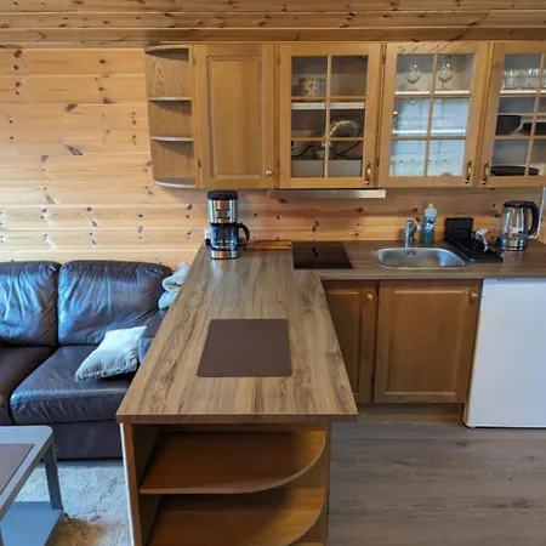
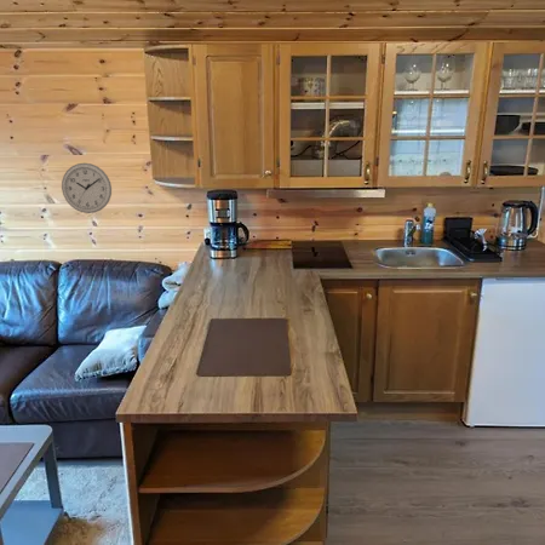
+ wall clock [61,162,113,214]
